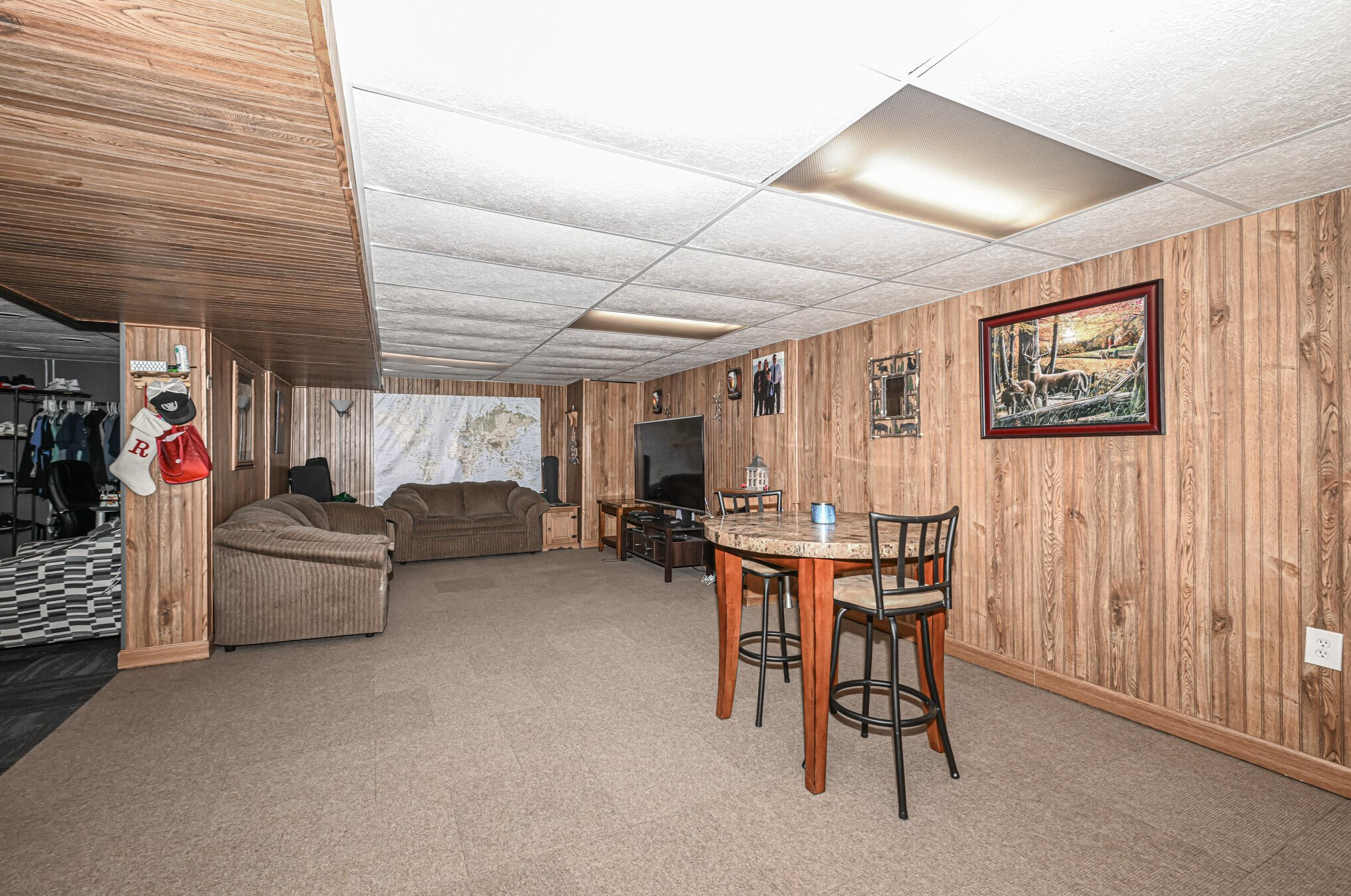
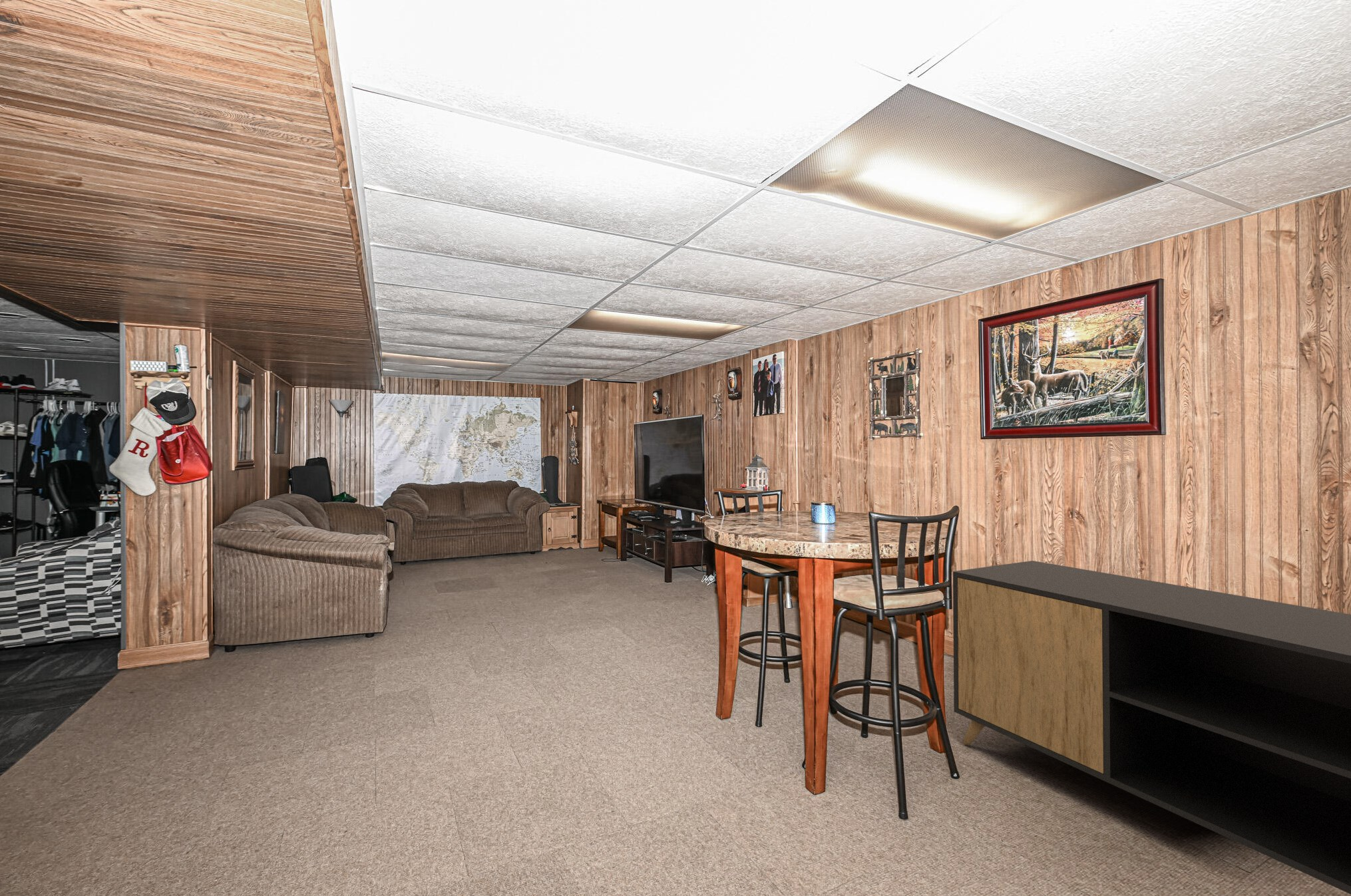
+ credenza [952,560,1351,895]
